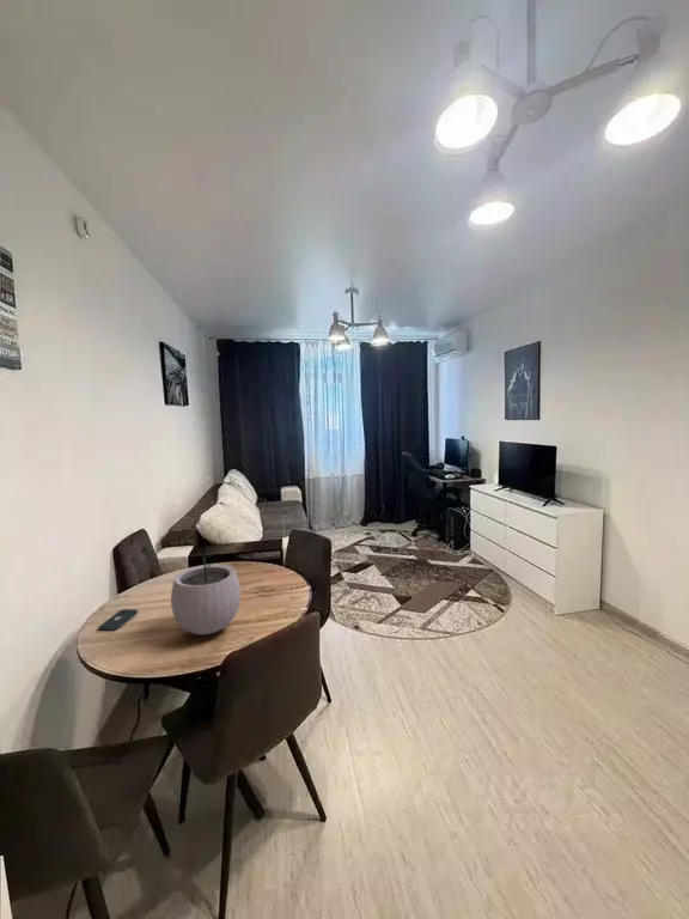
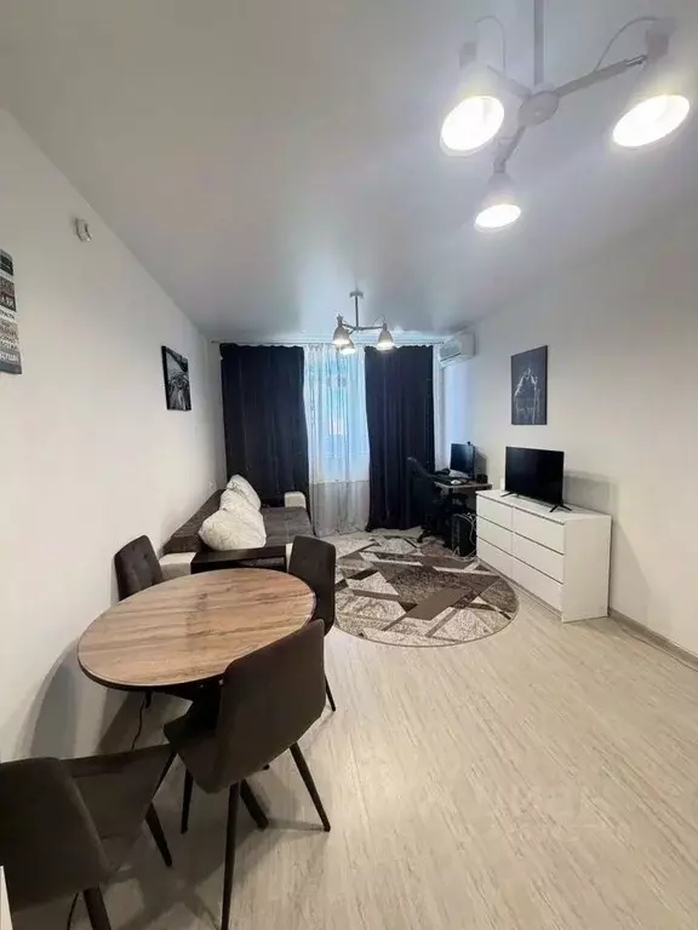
- smartphone [97,608,139,632]
- plant pot [170,550,242,635]
